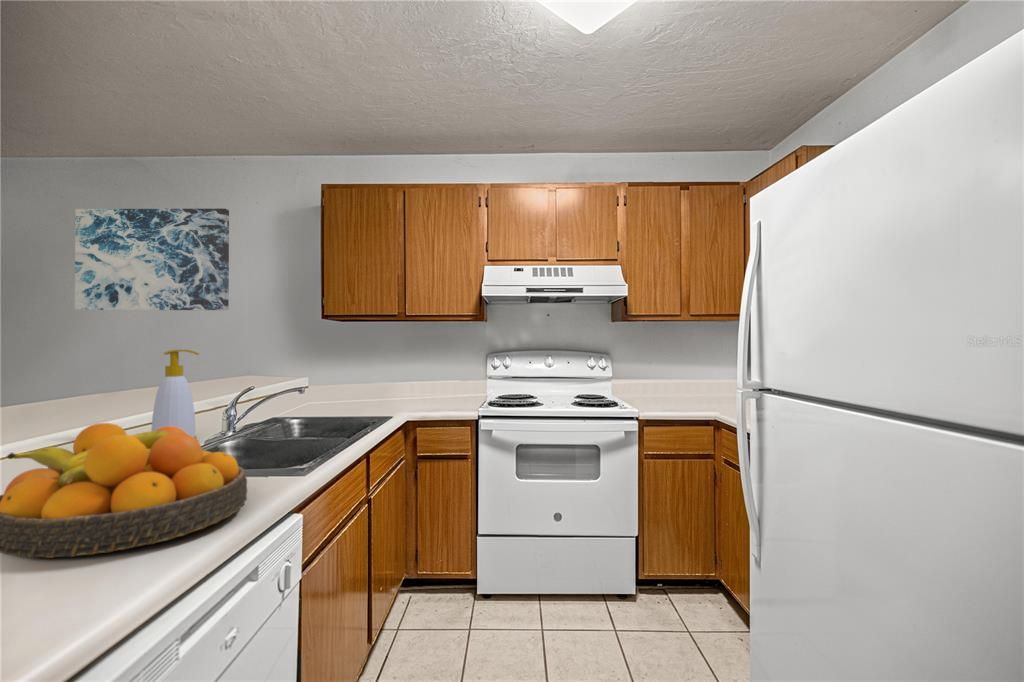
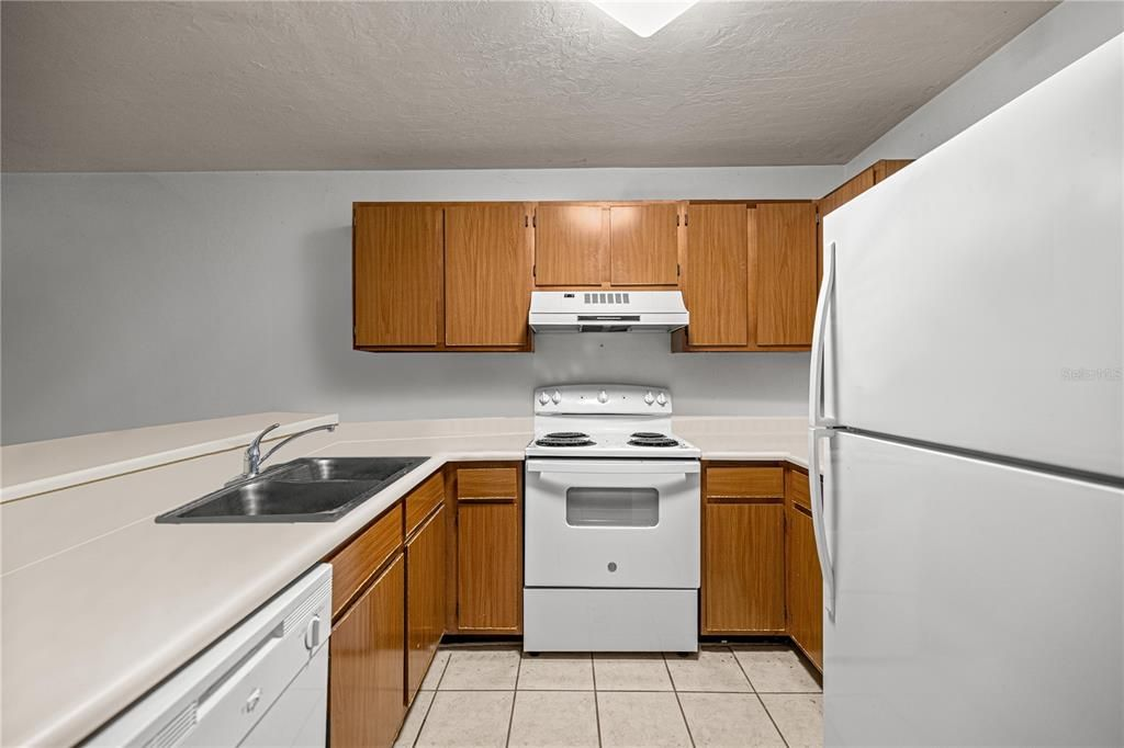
- soap bottle [150,349,200,440]
- wall art [74,208,230,311]
- fruit bowl [0,422,248,559]
